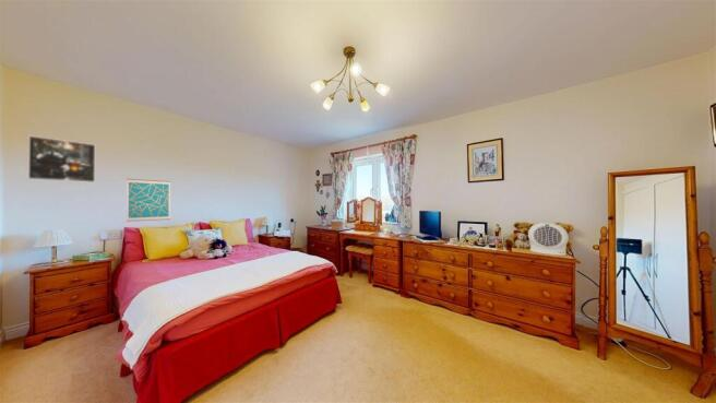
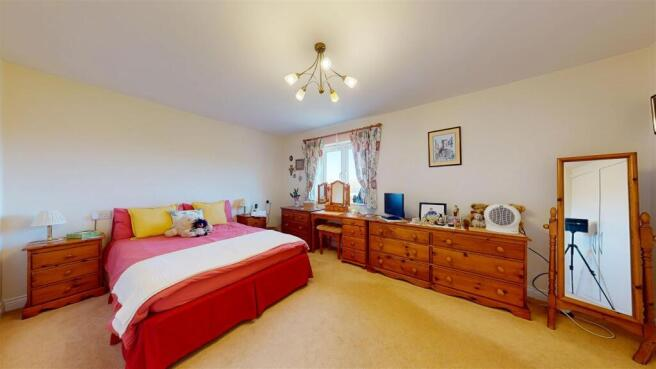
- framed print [27,135,96,183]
- wall art [126,178,171,223]
